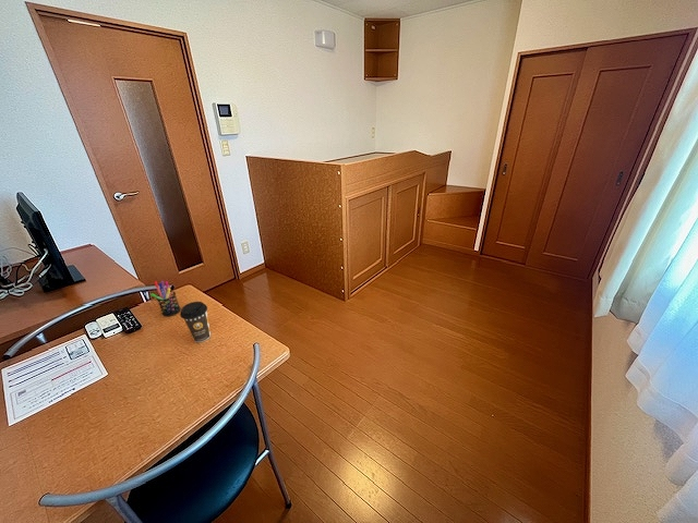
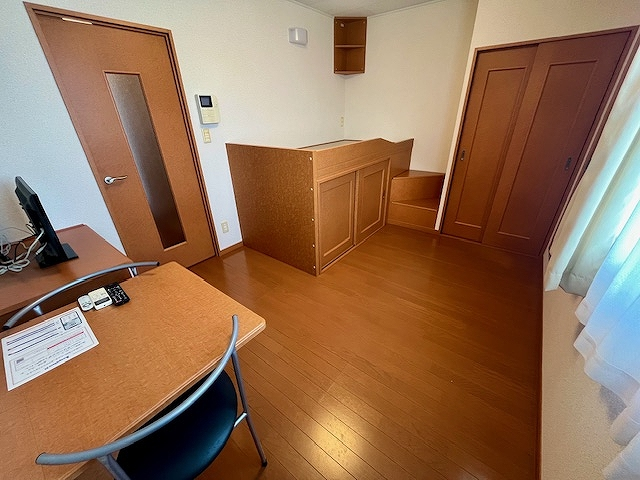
- pen holder [149,280,182,317]
- coffee cup [179,301,212,343]
